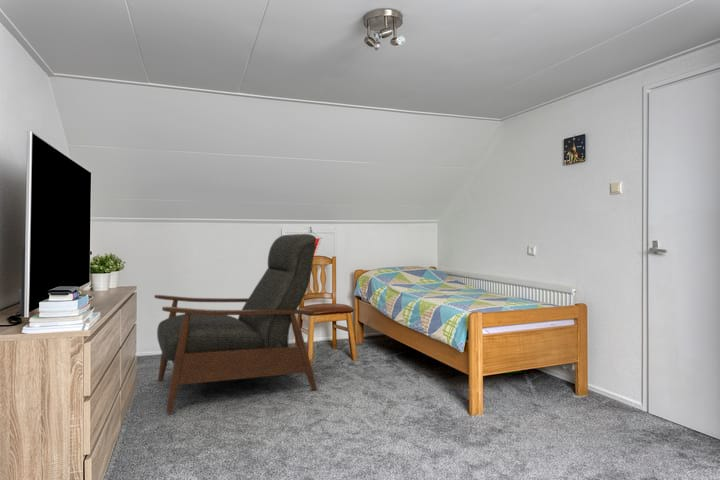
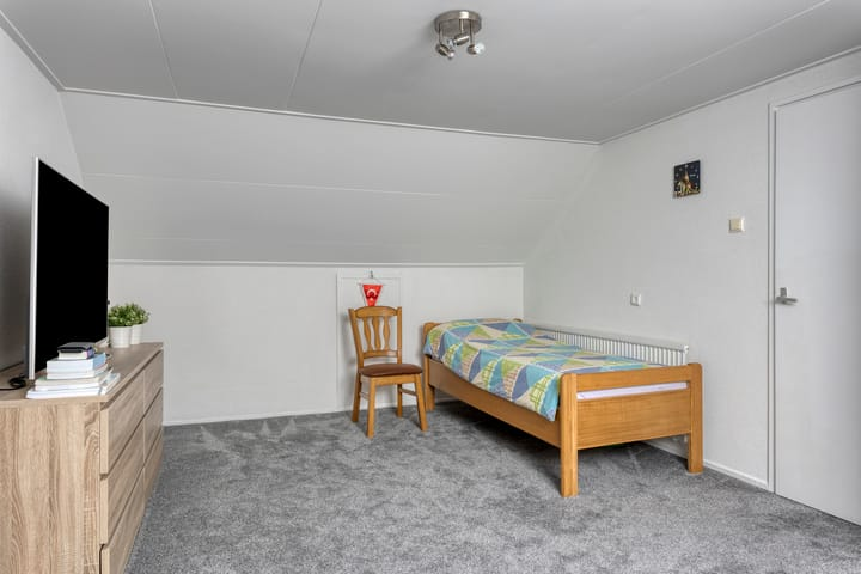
- chair [153,233,318,414]
